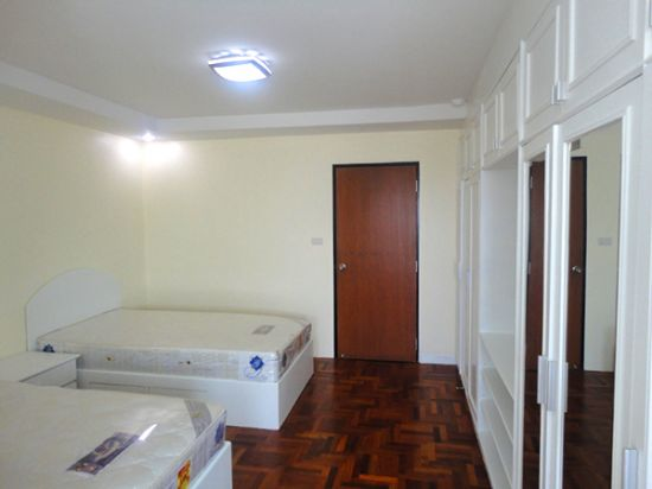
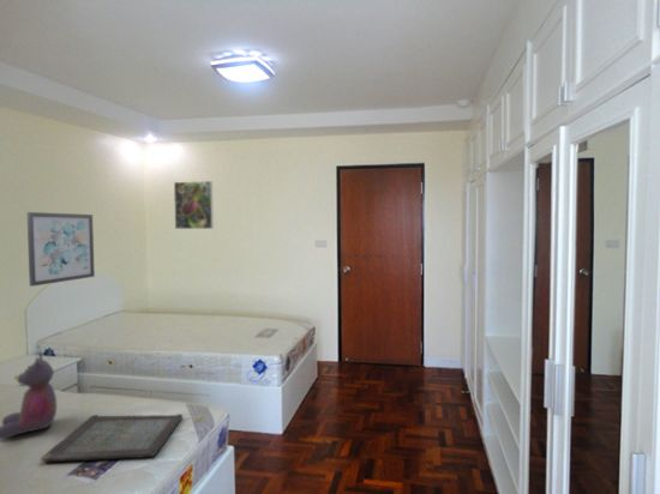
+ wall art [26,211,96,288]
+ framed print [173,180,215,230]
+ stuffed bear [0,351,58,440]
+ serving tray [40,412,184,463]
